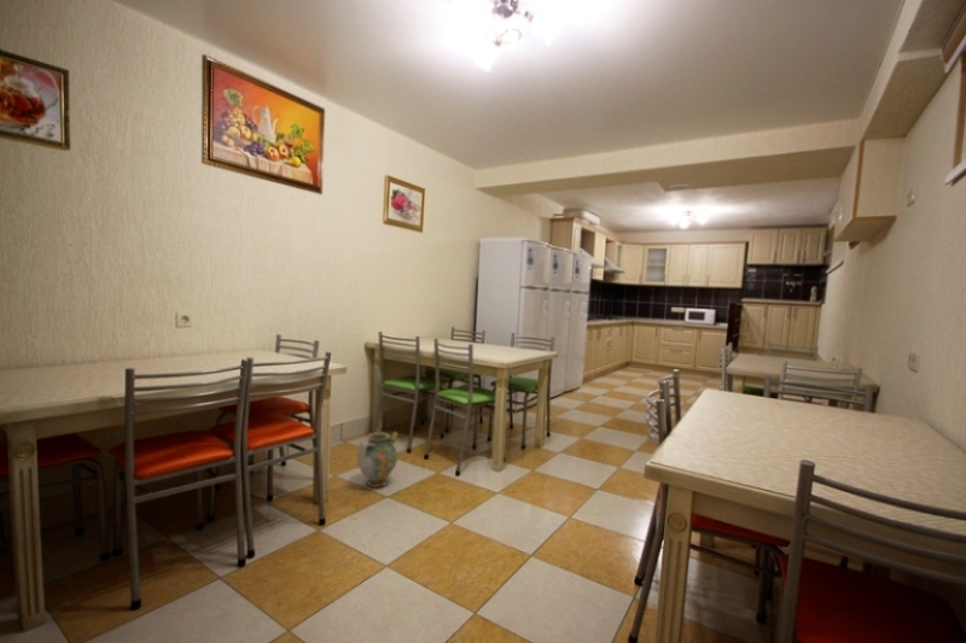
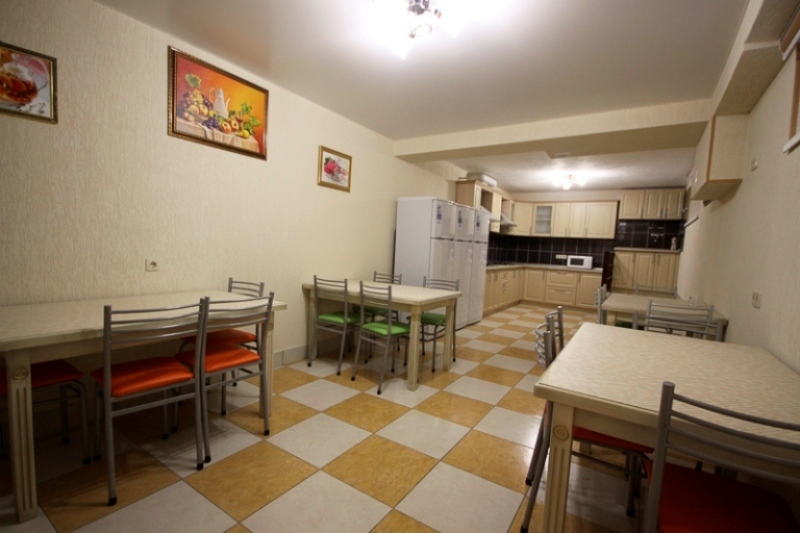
- ceramic jug [356,431,400,489]
